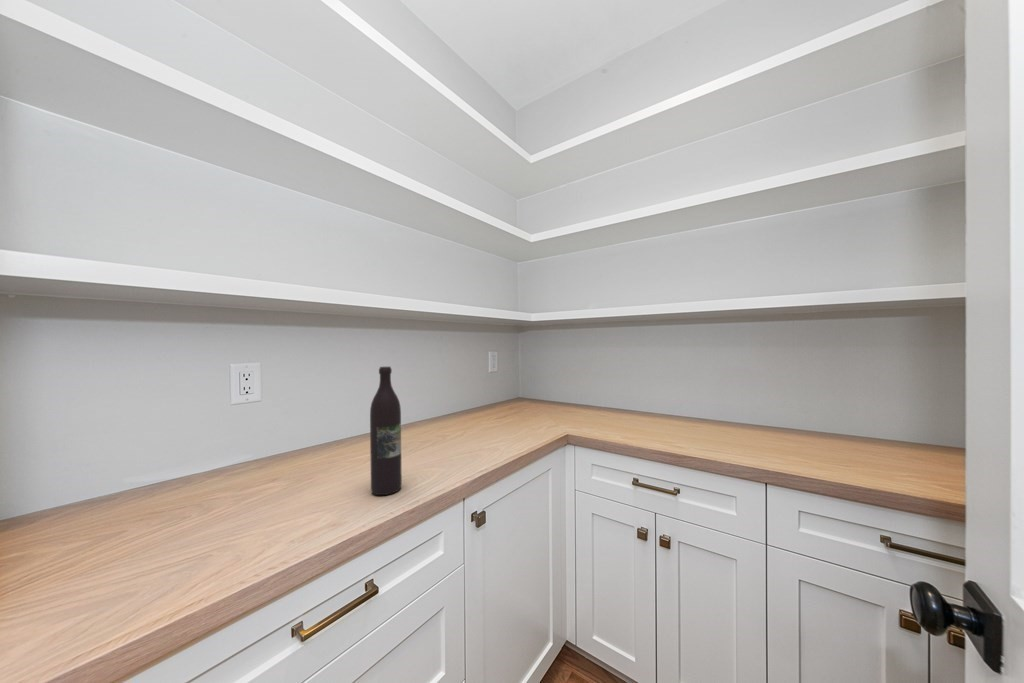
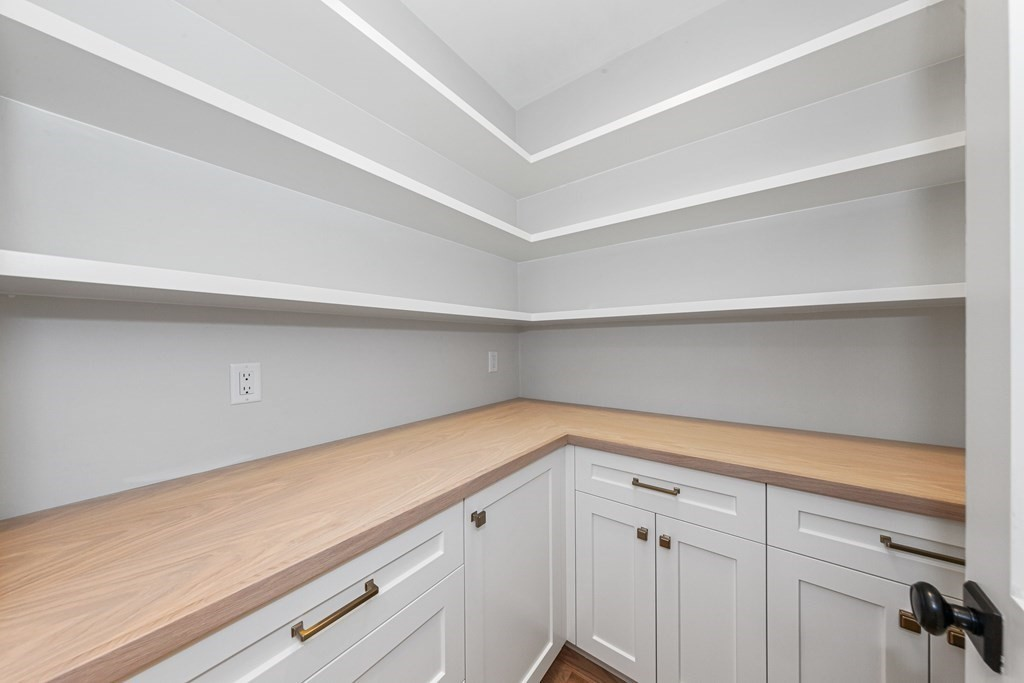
- wine bottle [369,366,403,496]
